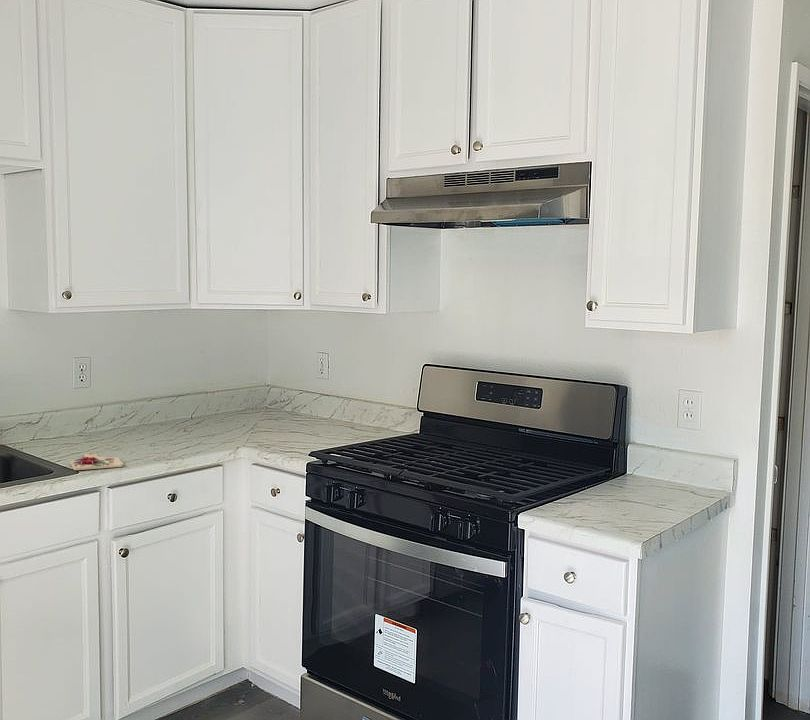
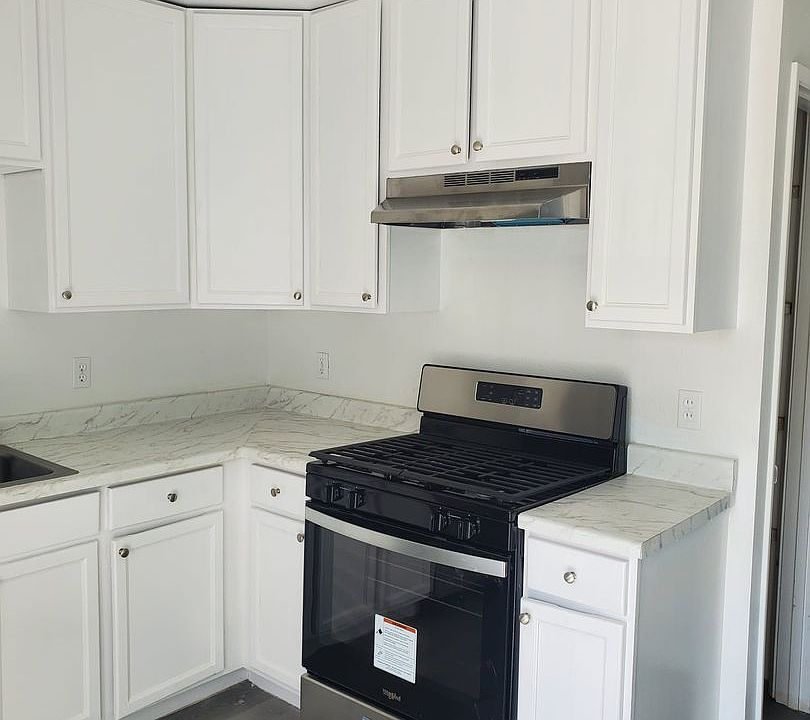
- cutting board [69,453,125,471]
